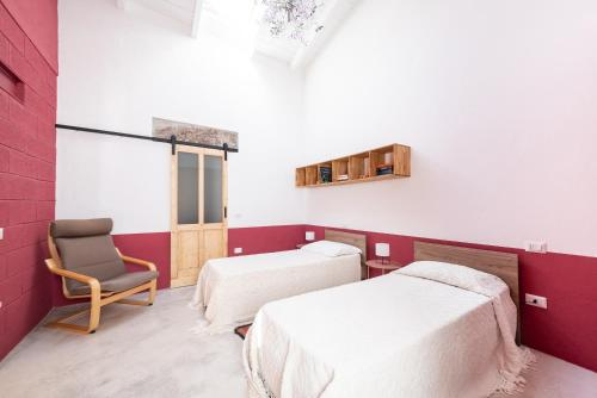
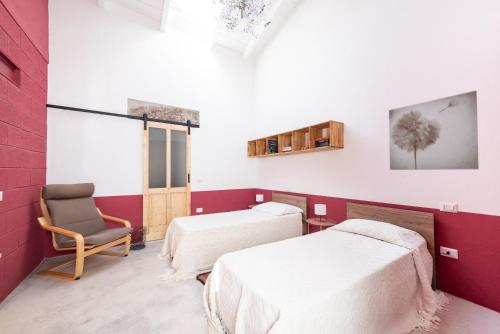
+ waste bin [129,225,148,251]
+ wall art [388,90,480,171]
